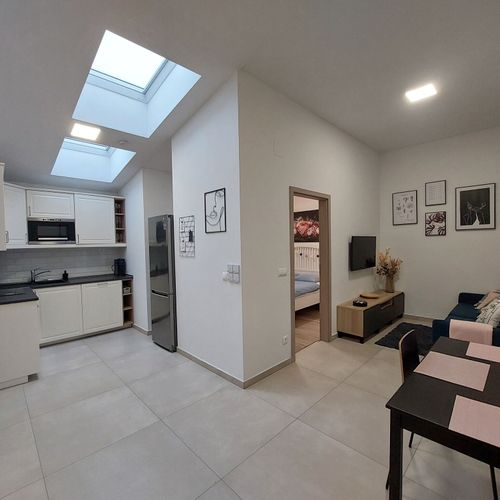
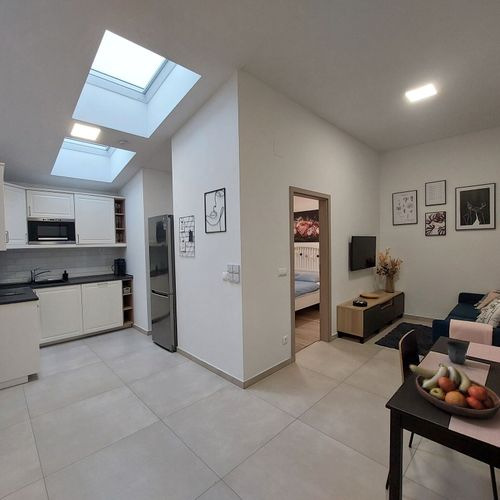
+ mug [446,340,469,365]
+ fruit bowl [408,362,500,420]
